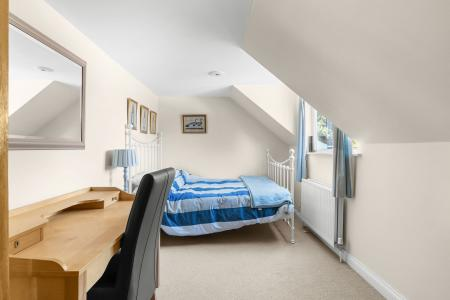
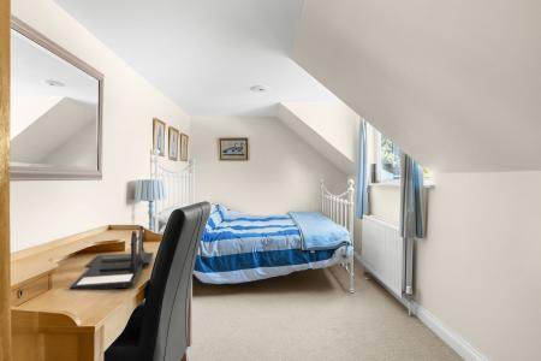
+ desk organizer [69,225,154,291]
